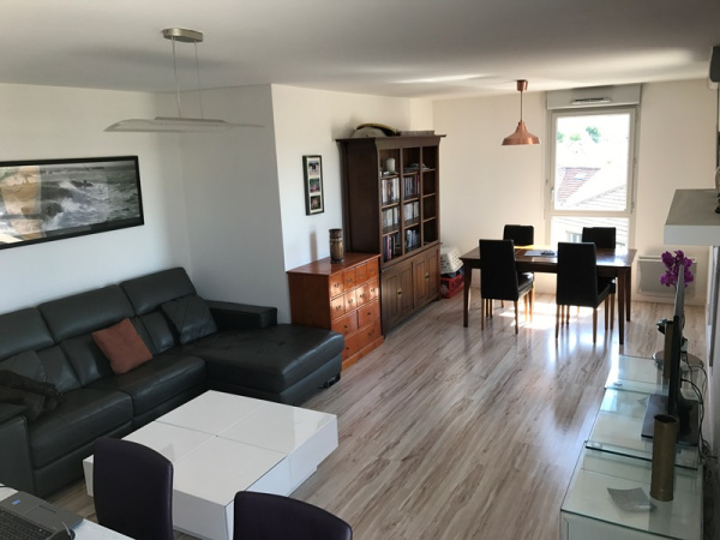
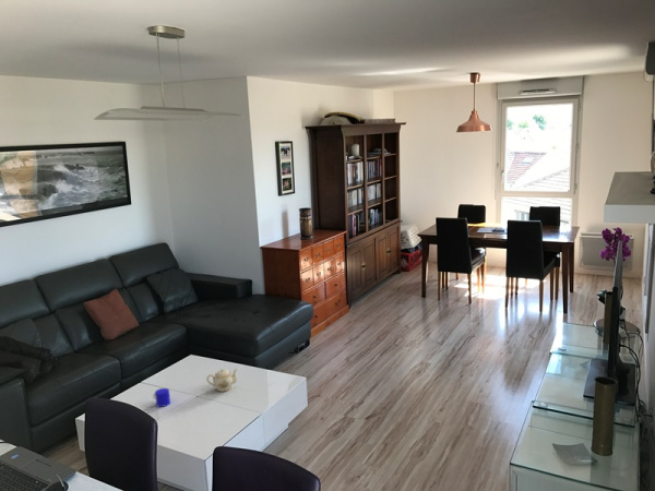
+ cup [152,387,171,408]
+ teapot [205,368,239,393]
